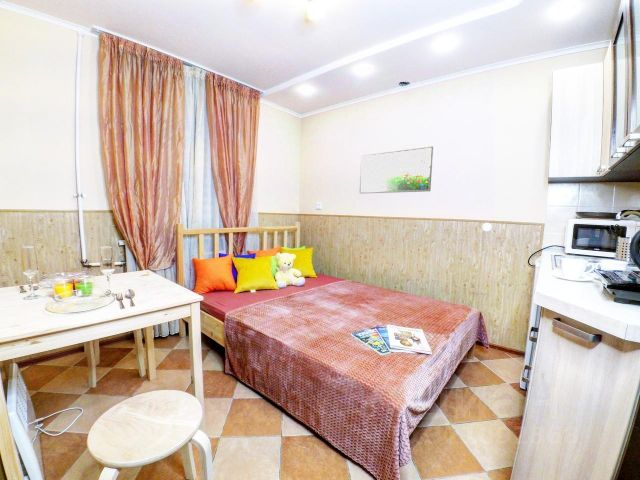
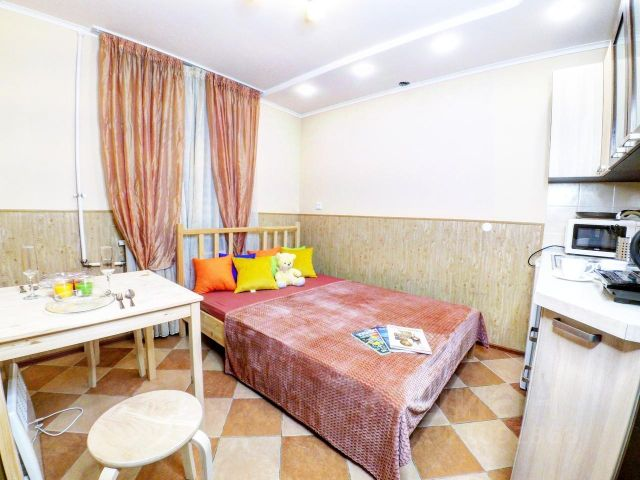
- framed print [359,145,434,194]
